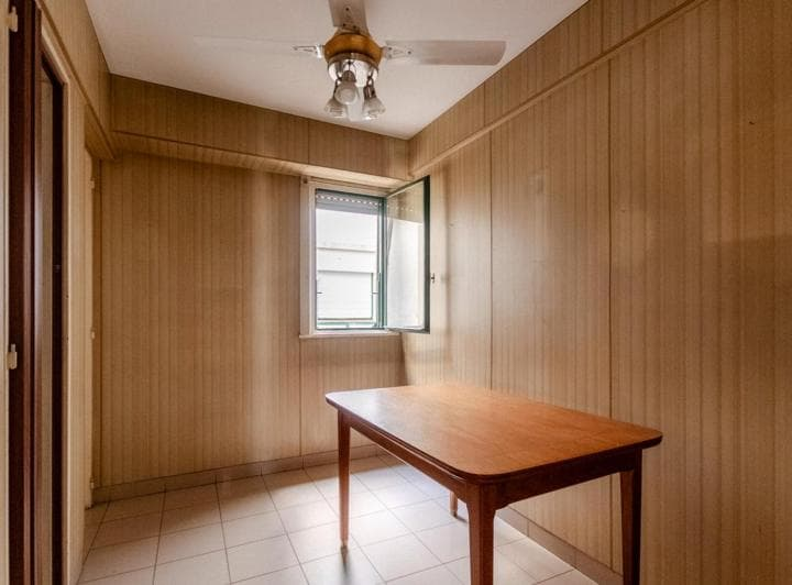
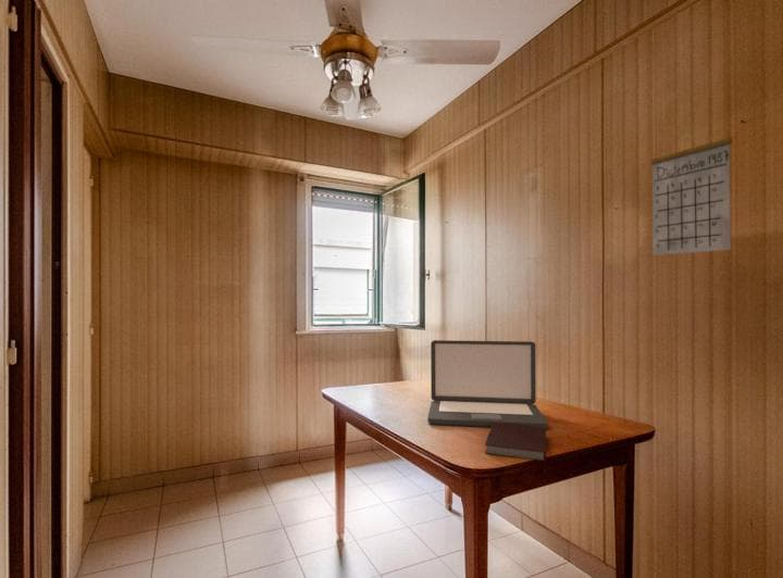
+ notebook [484,423,547,462]
+ laptop [426,339,549,430]
+ calendar [649,125,733,256]
